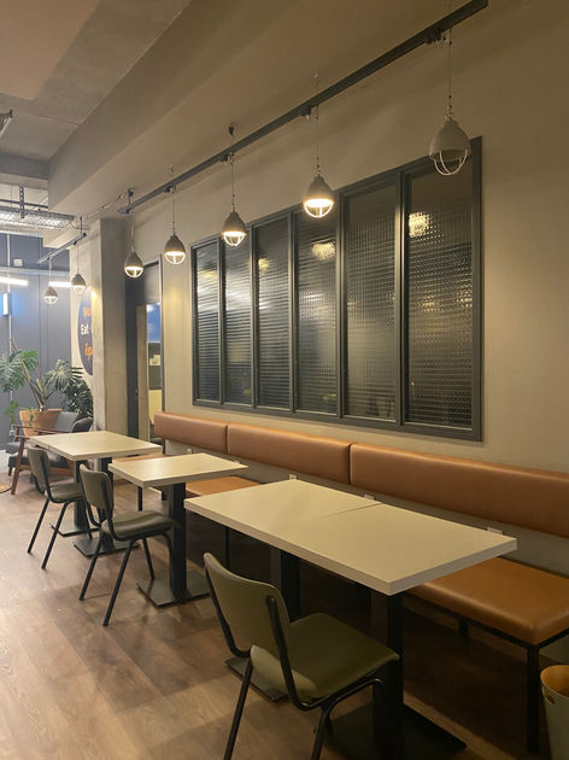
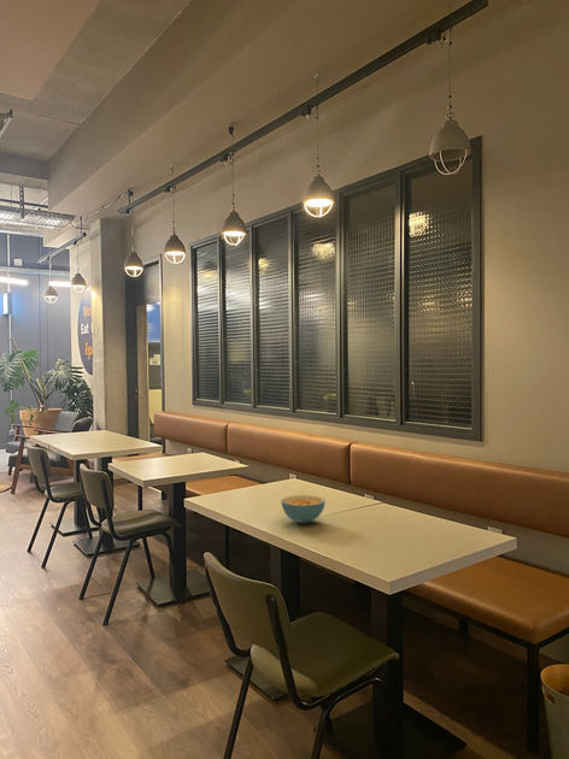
+ cereal bowl [280,494,327,524]
